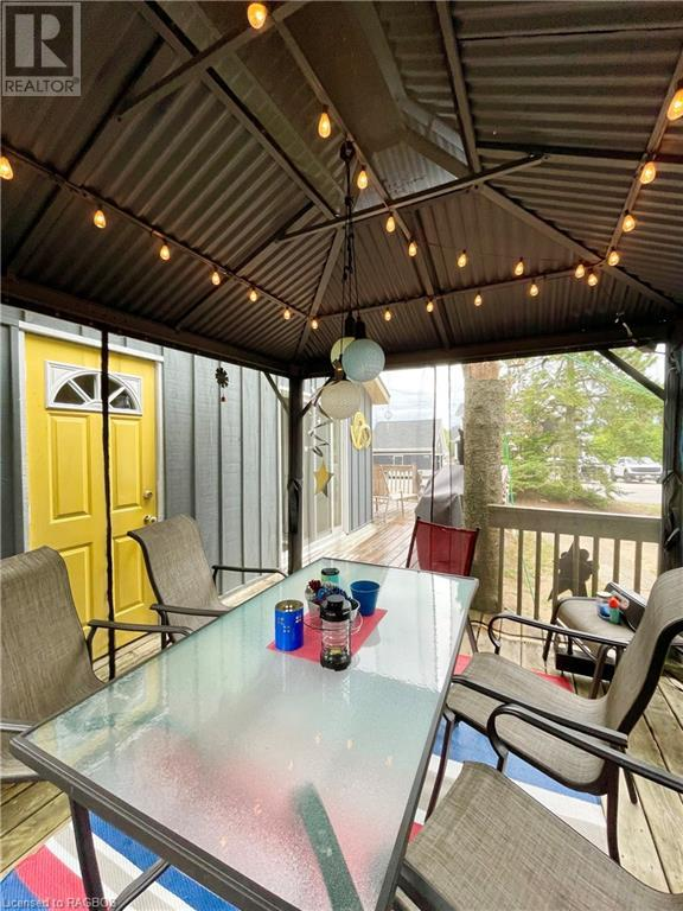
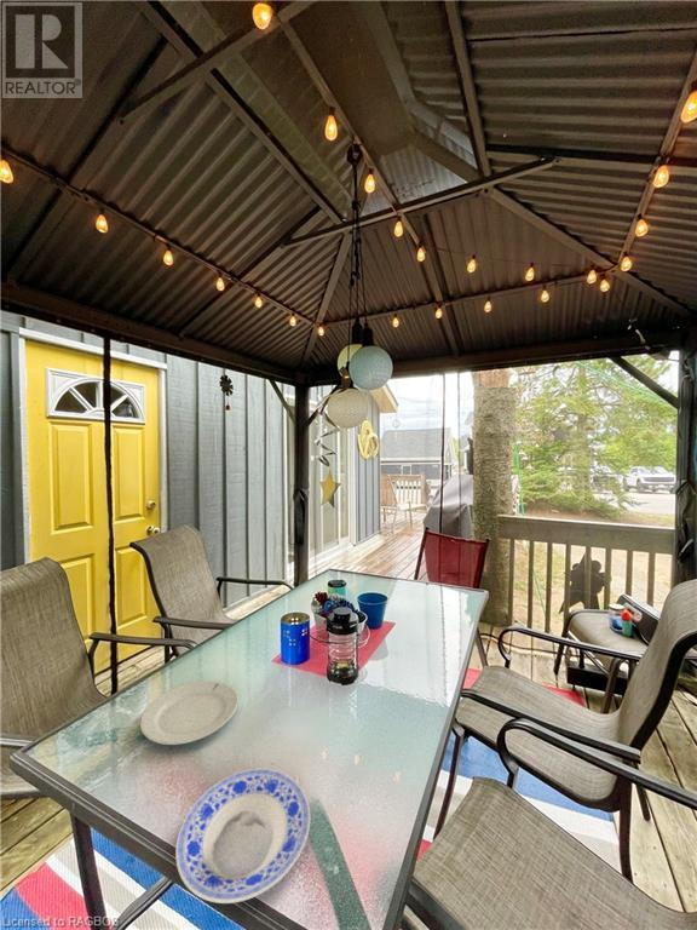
+ chinaware [139,679,240,746]
+ plate [174,768,311,905]
